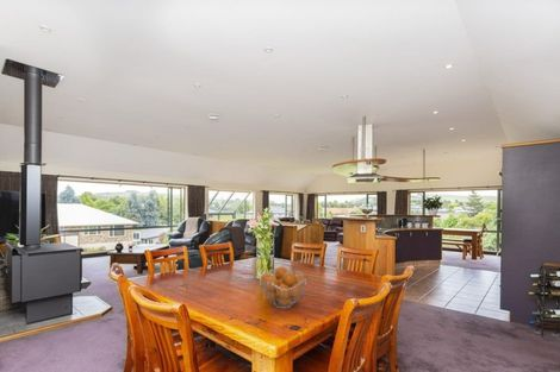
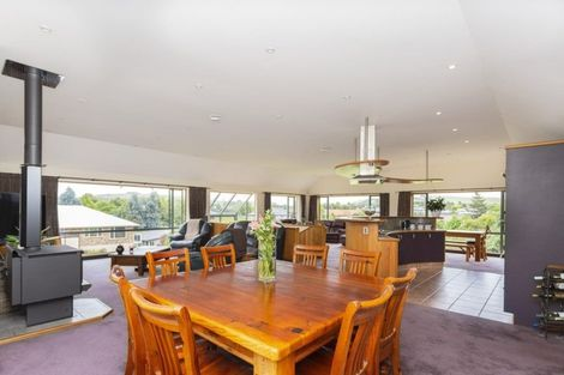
- fruit basket [259,265,307,309]
